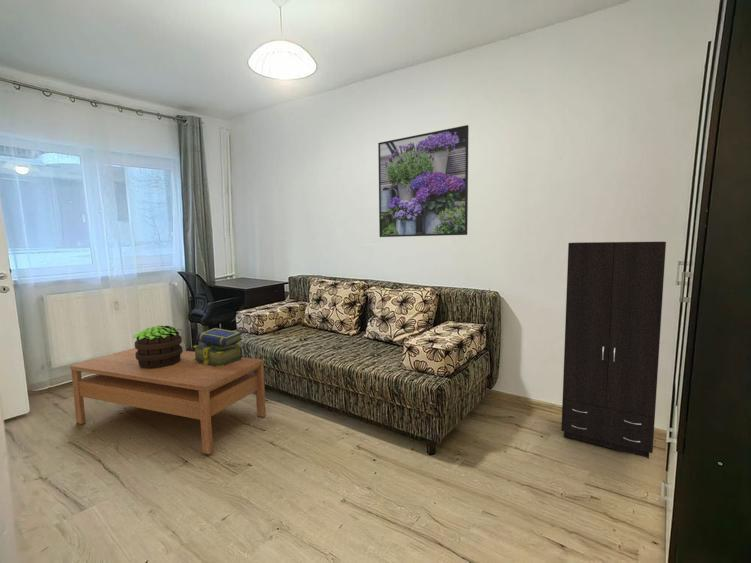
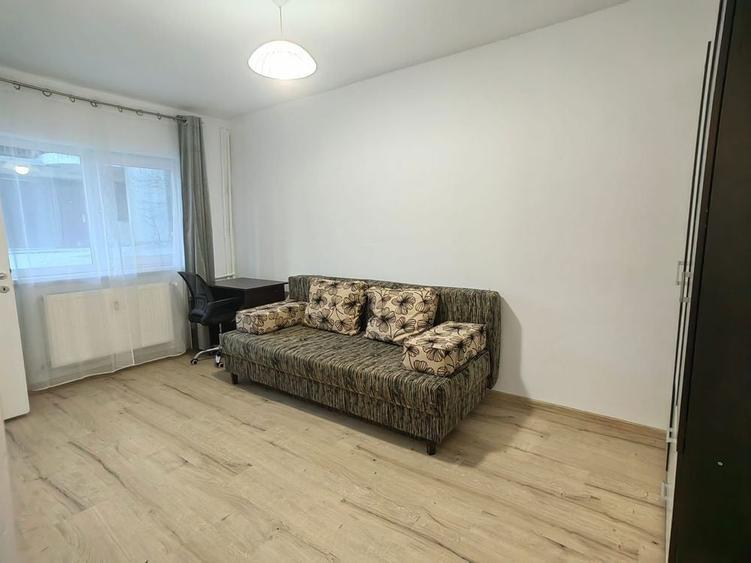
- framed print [377,124,470,238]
- coffee table [69,347,267,455]
- potted plant [132,325,184,369]
- cabinet [560,241,667,460]
- stack of books [192,327,243,367]
